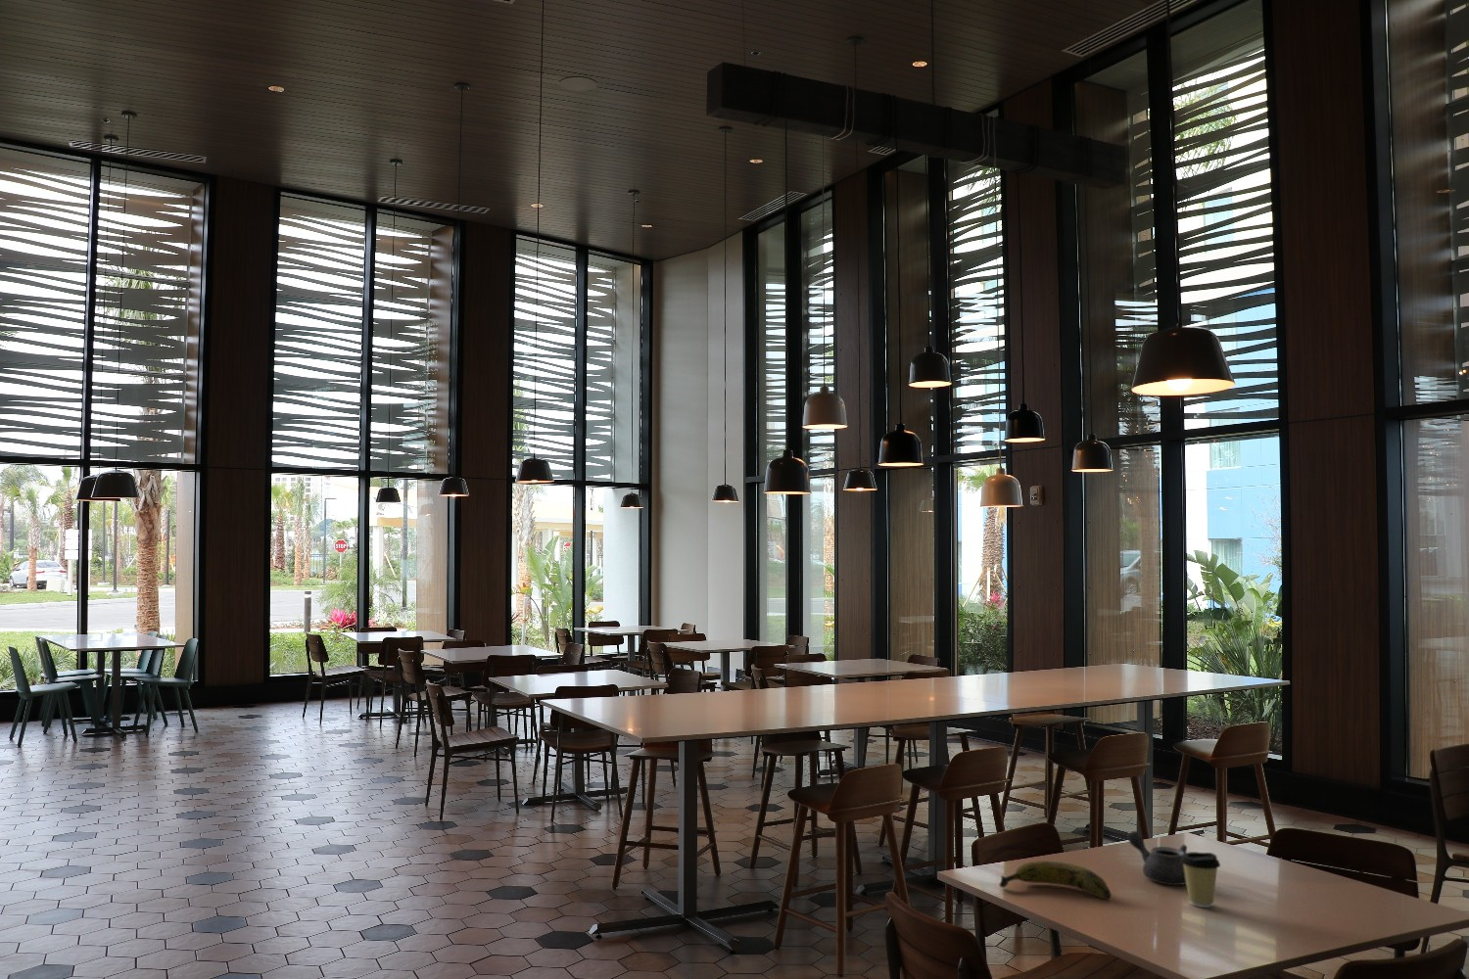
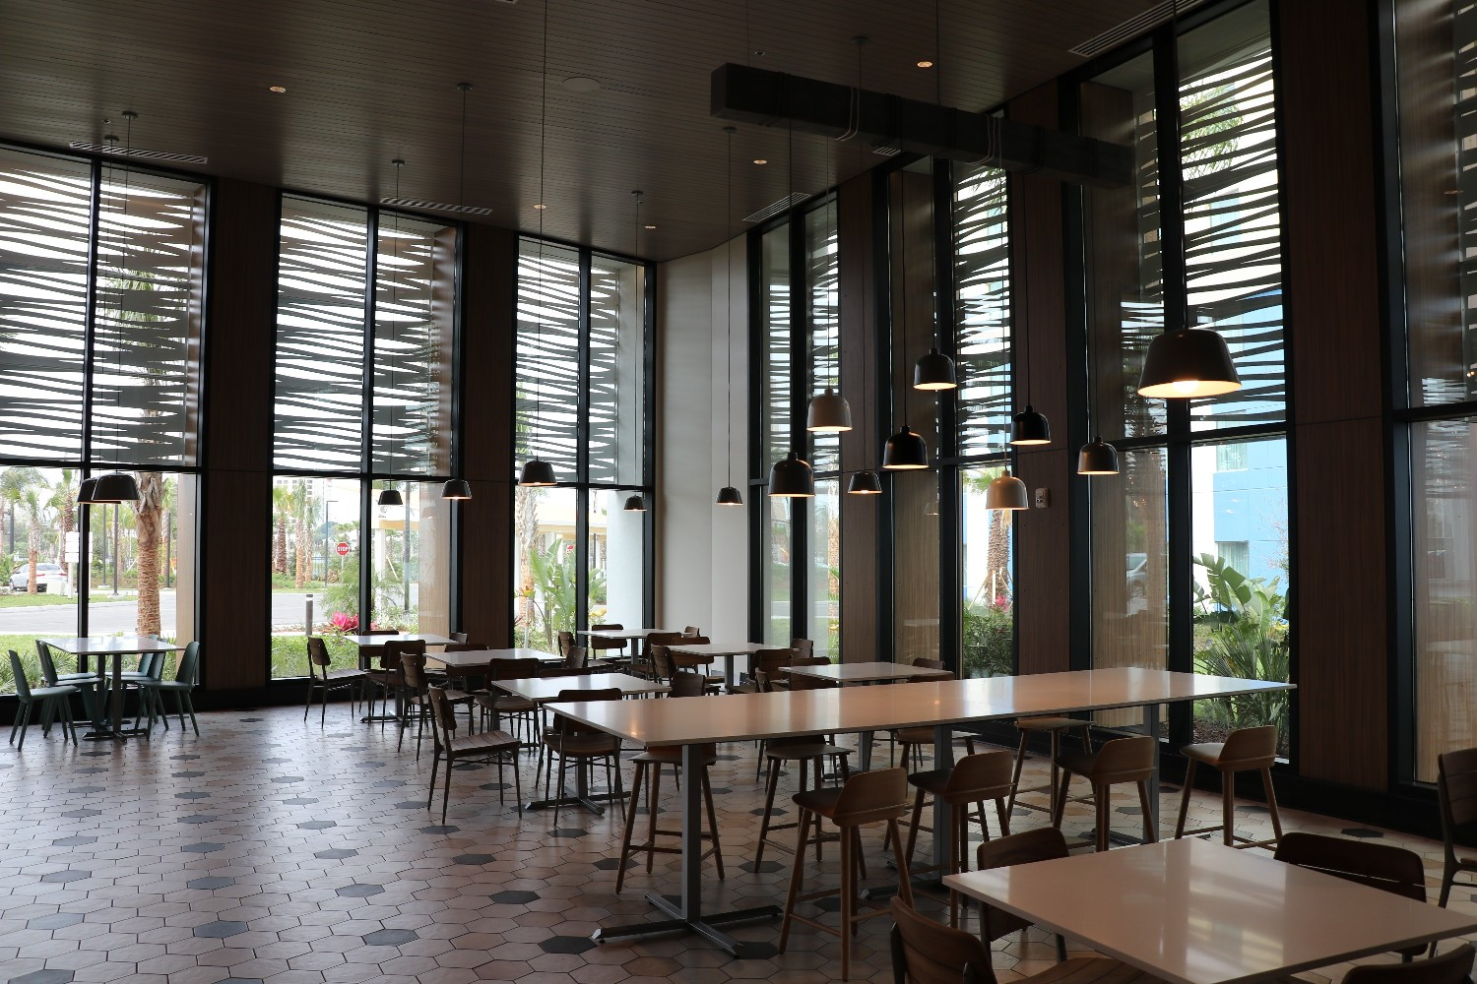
- teapot [1126,830,1188,886]
- coffee cup [1180,851,1221,908]
- banana [998,860,1113,899]
